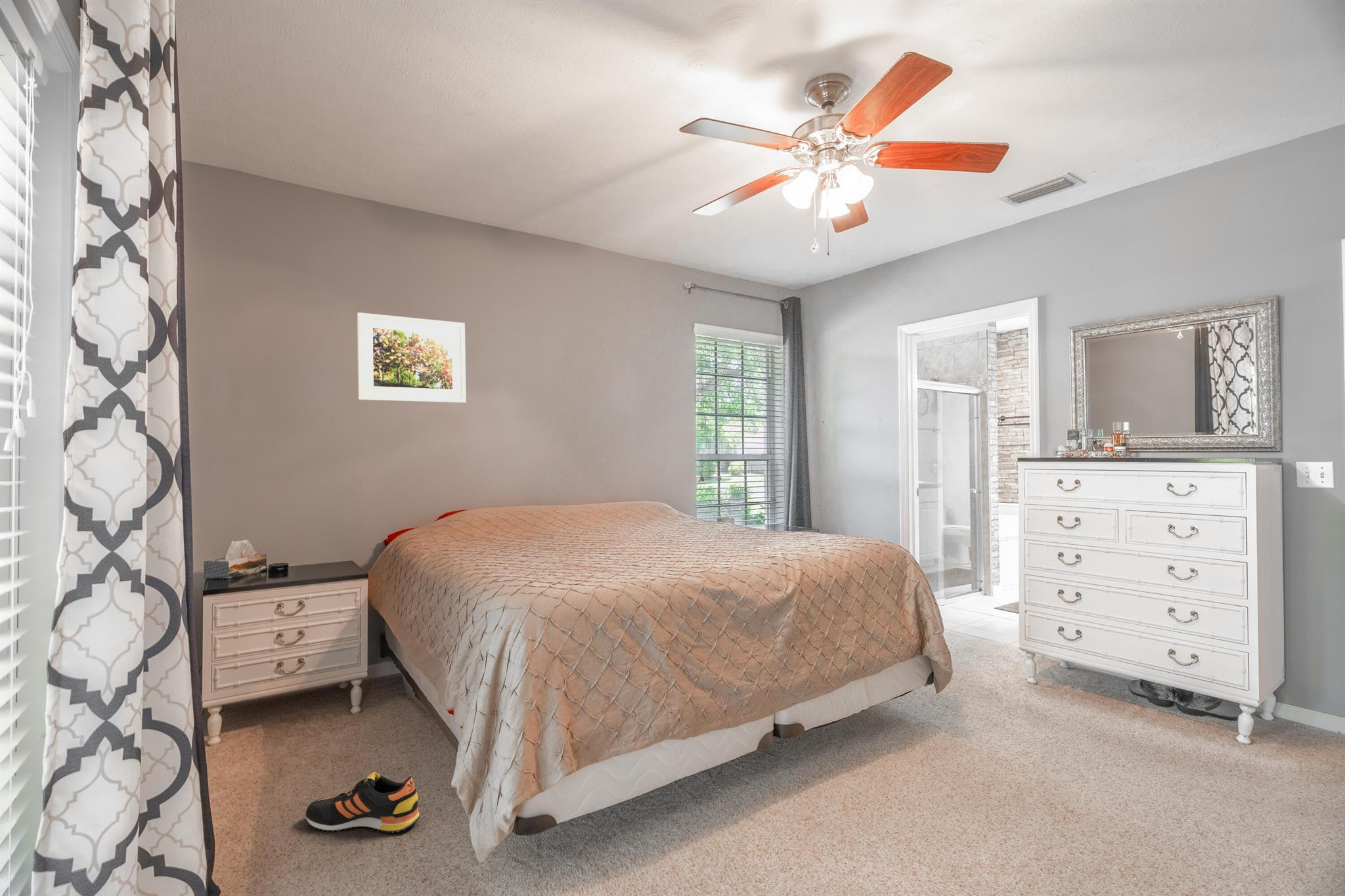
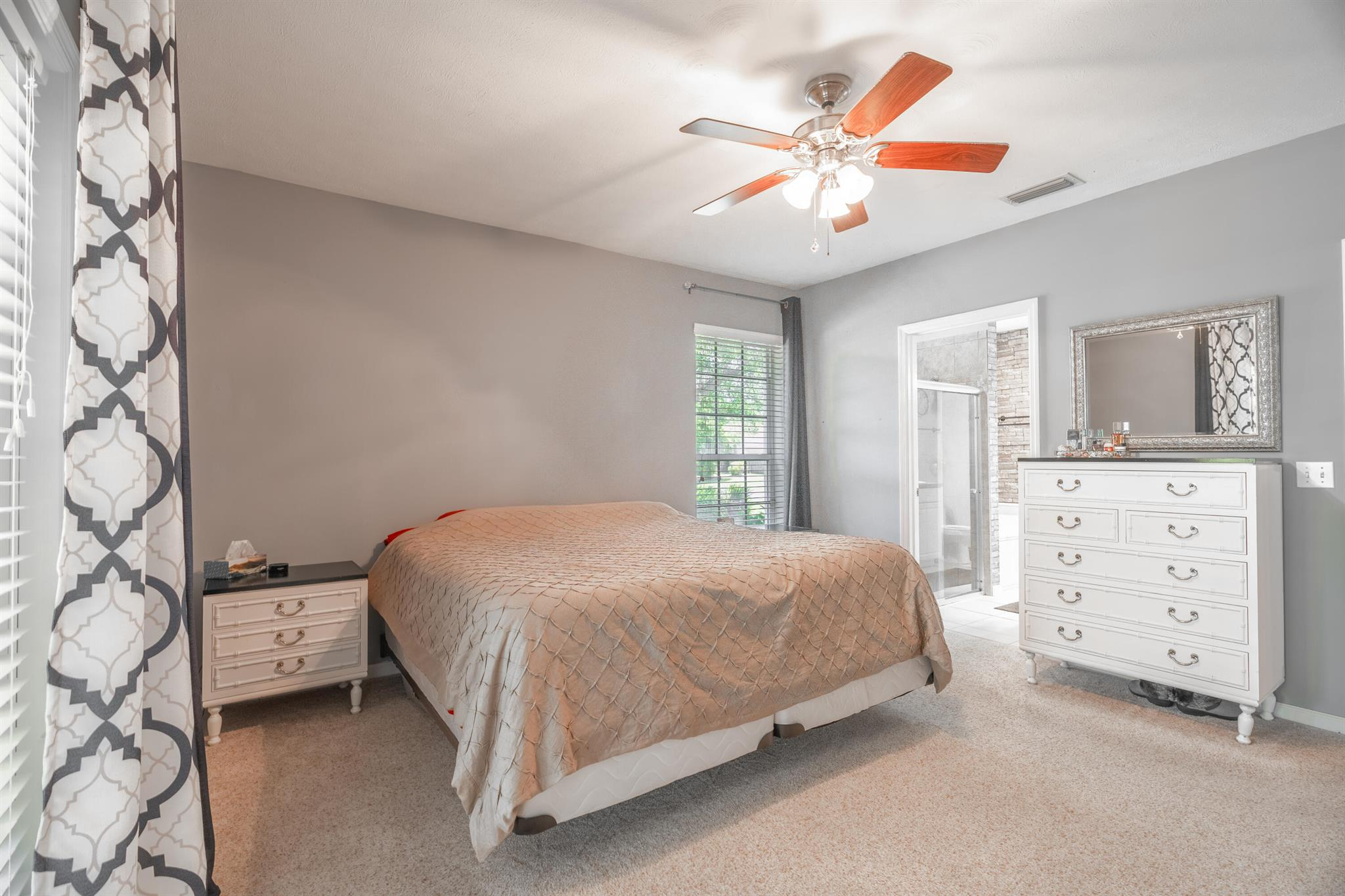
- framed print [356,312,467,404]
- shoe [305,771,420,834]
